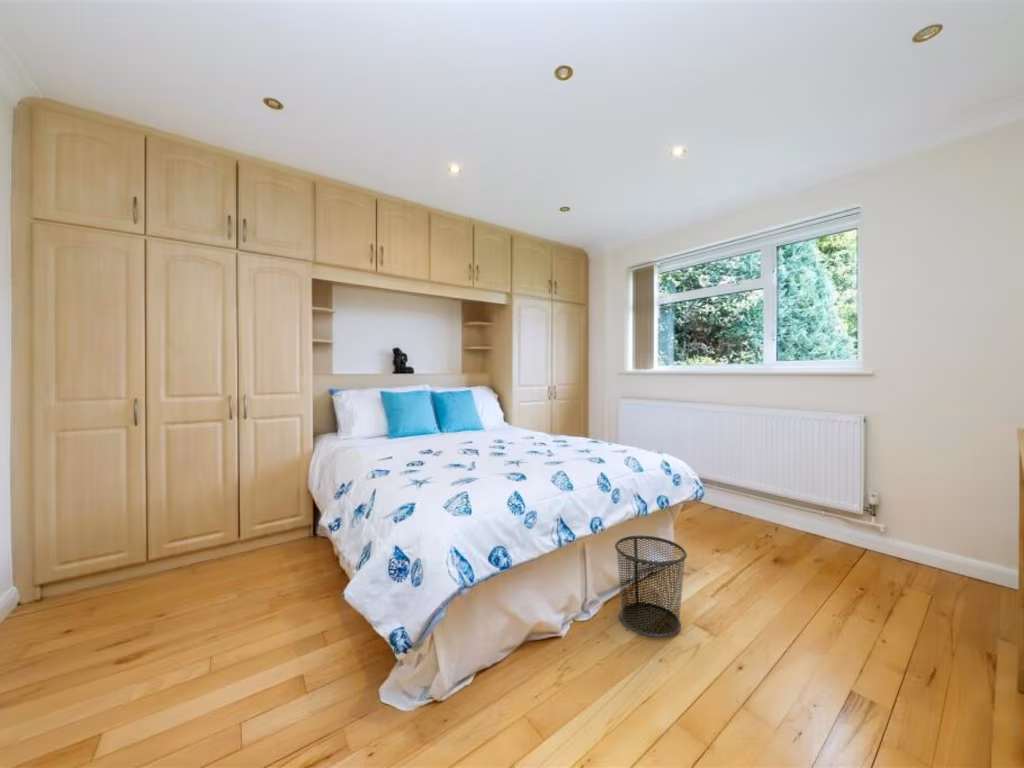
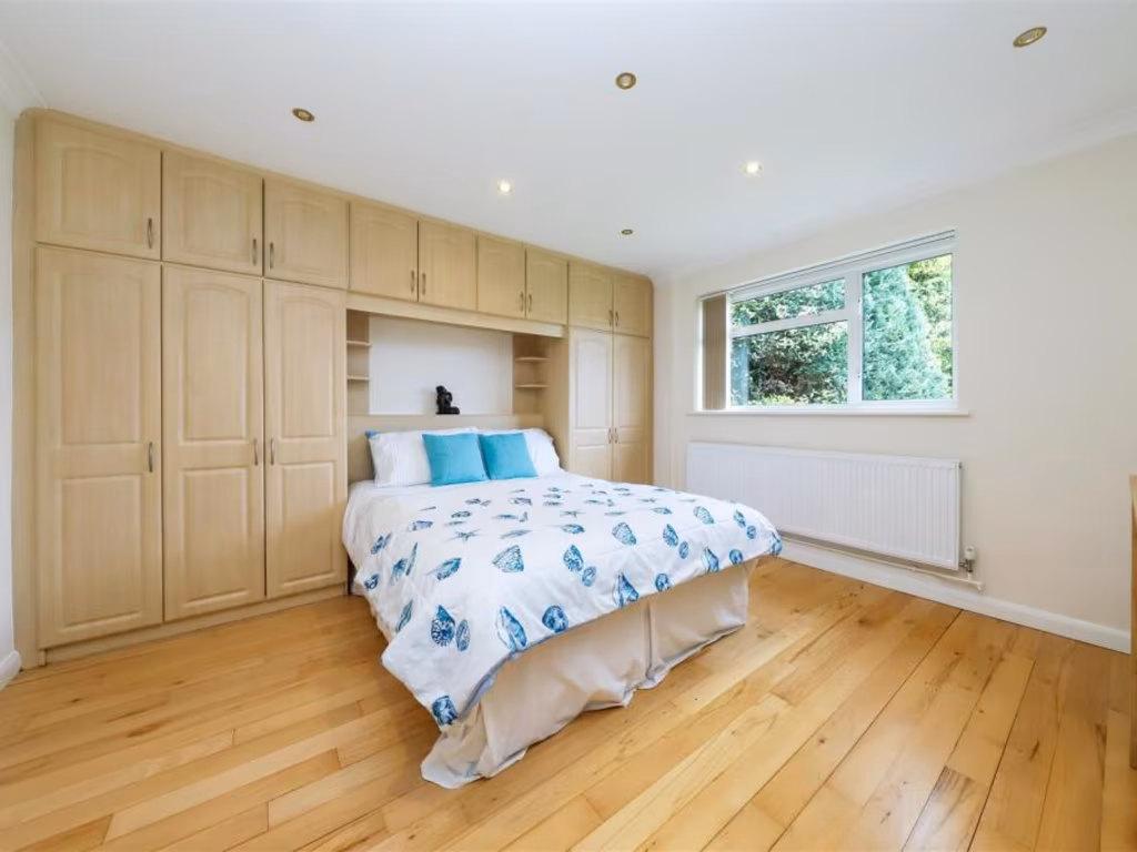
- waste bin [614,535,688,639]
